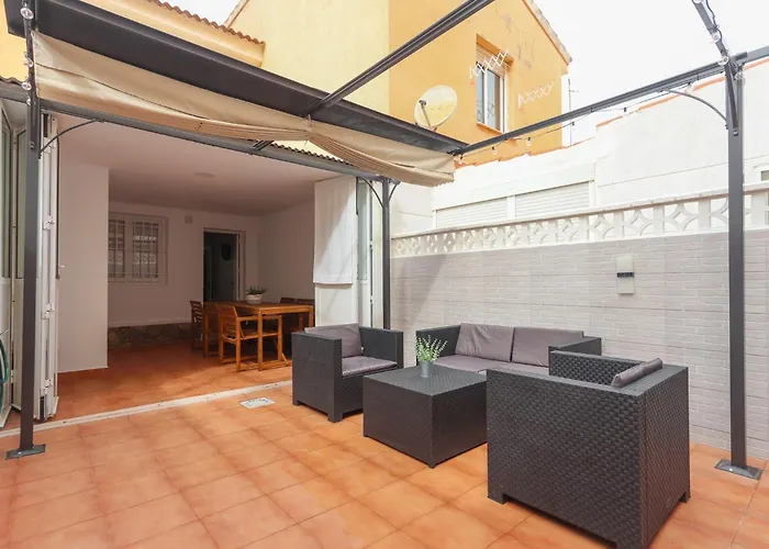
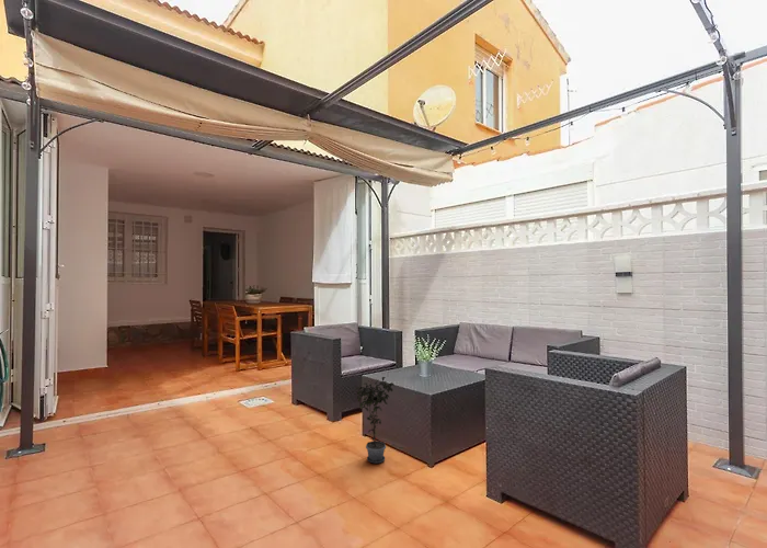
+ potted plant [354,376,397,465]
